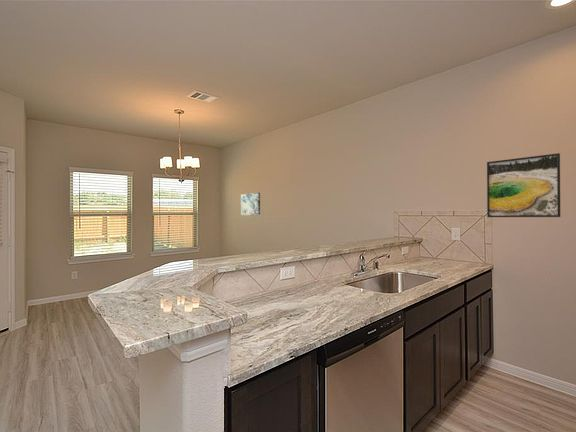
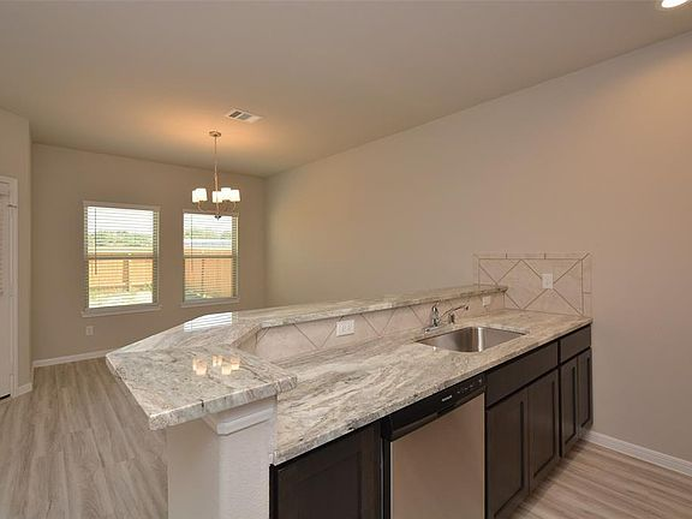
- wall art [240,192,261,216]
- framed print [486,152,561,218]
